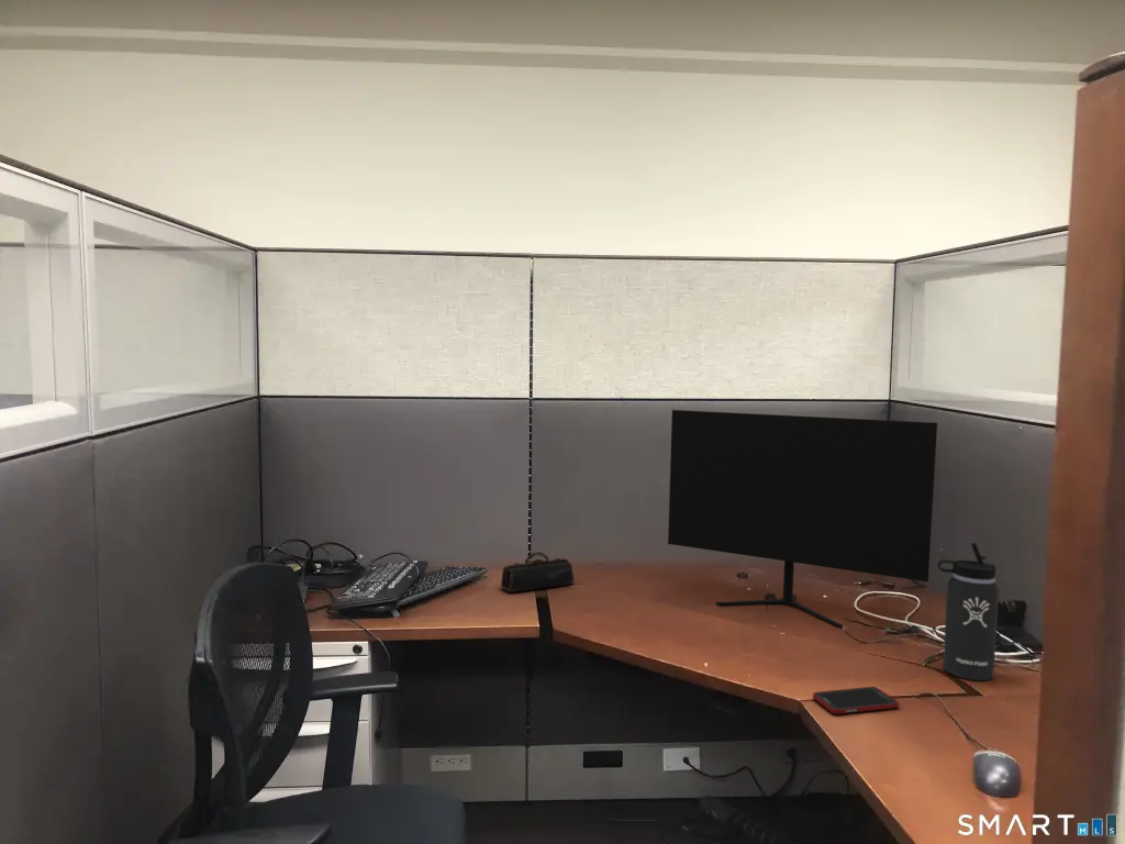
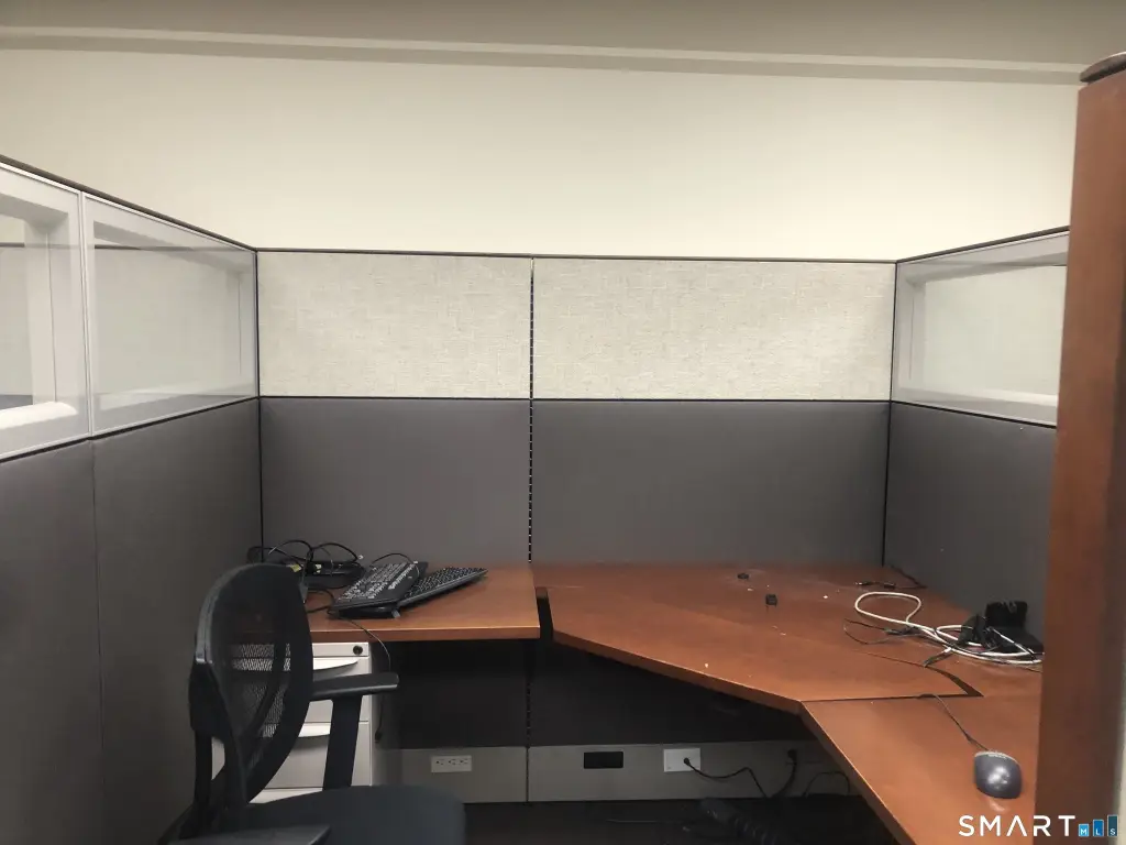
- monitor [667,409,938,629]
- pencil case [500,551,576,593]
- cell phone [812,686,901,715]
- thermos bottle [936,542,1000,681]
